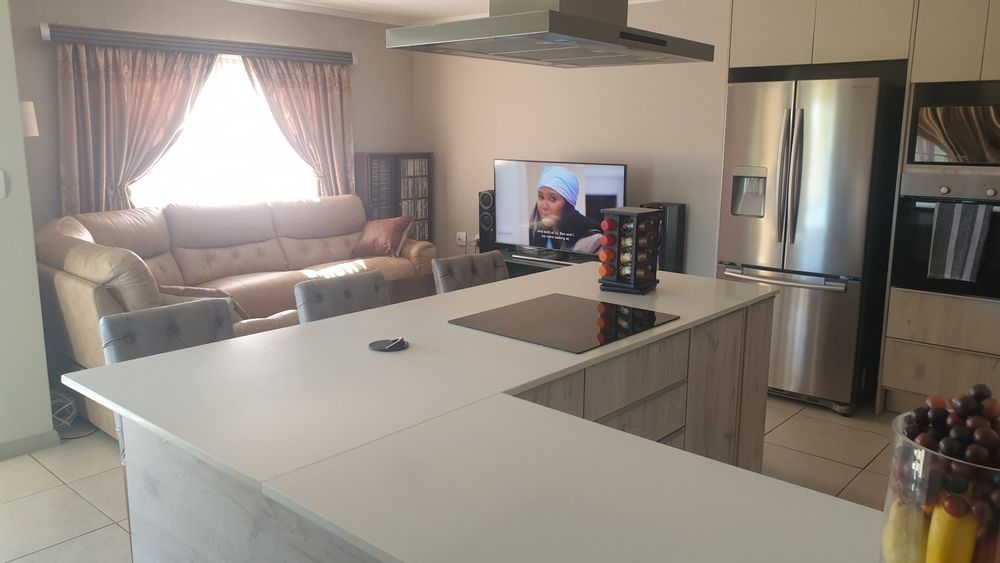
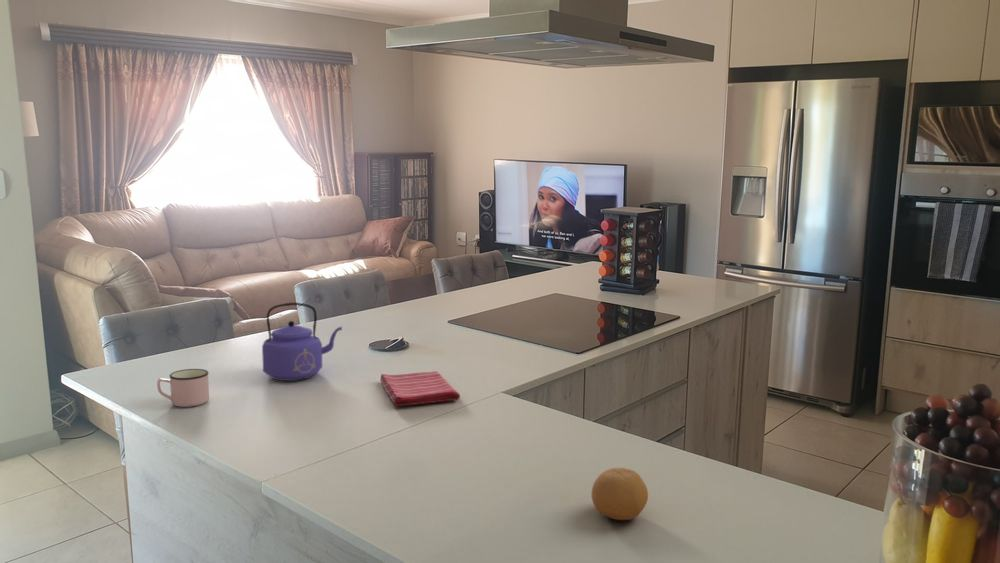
+ mug [156,368,210,408]
+ kettle [261,302,343,382]
+ dish towel [379,370,461,407]
+ fruit [591,467,649,521]
